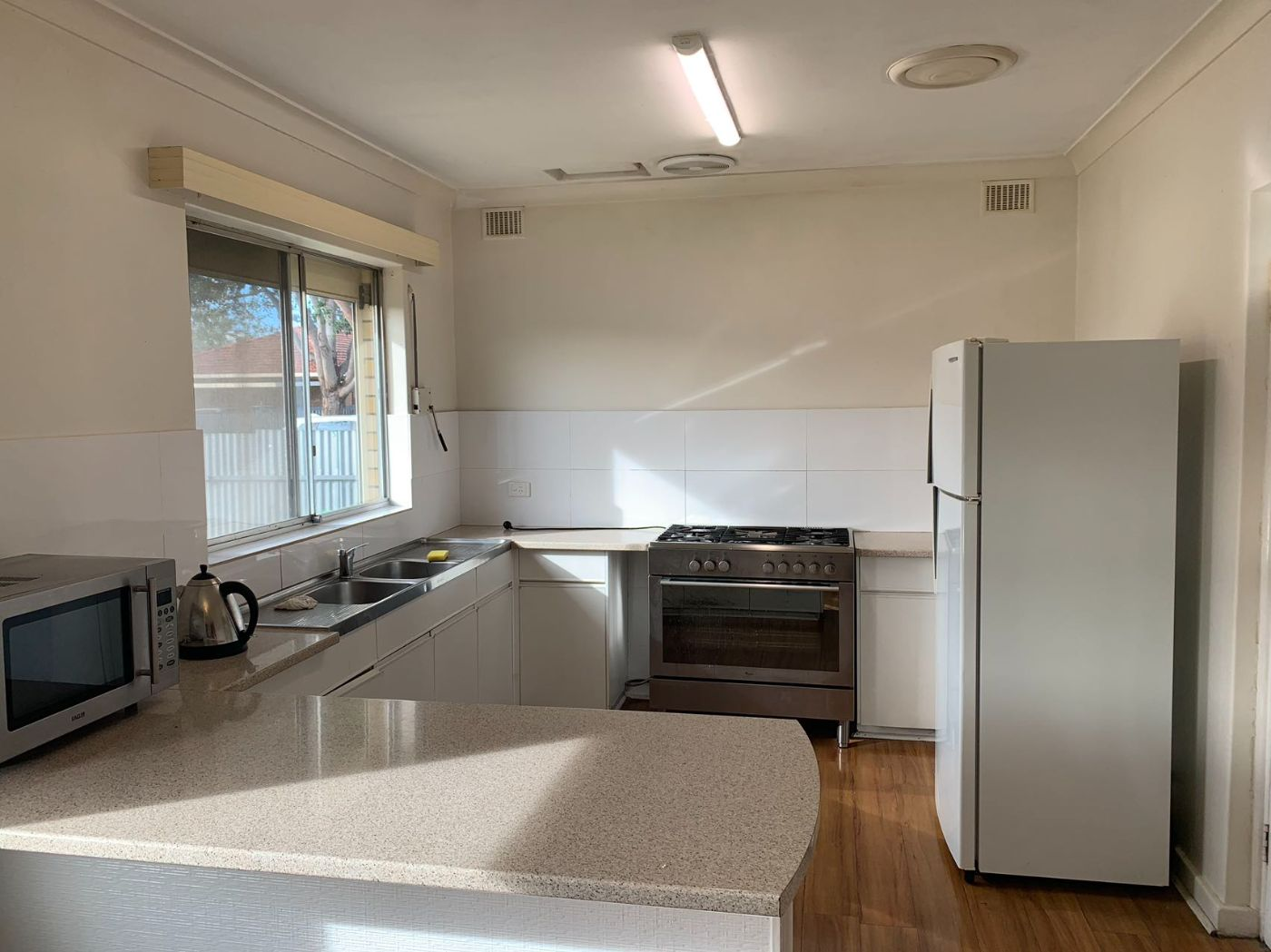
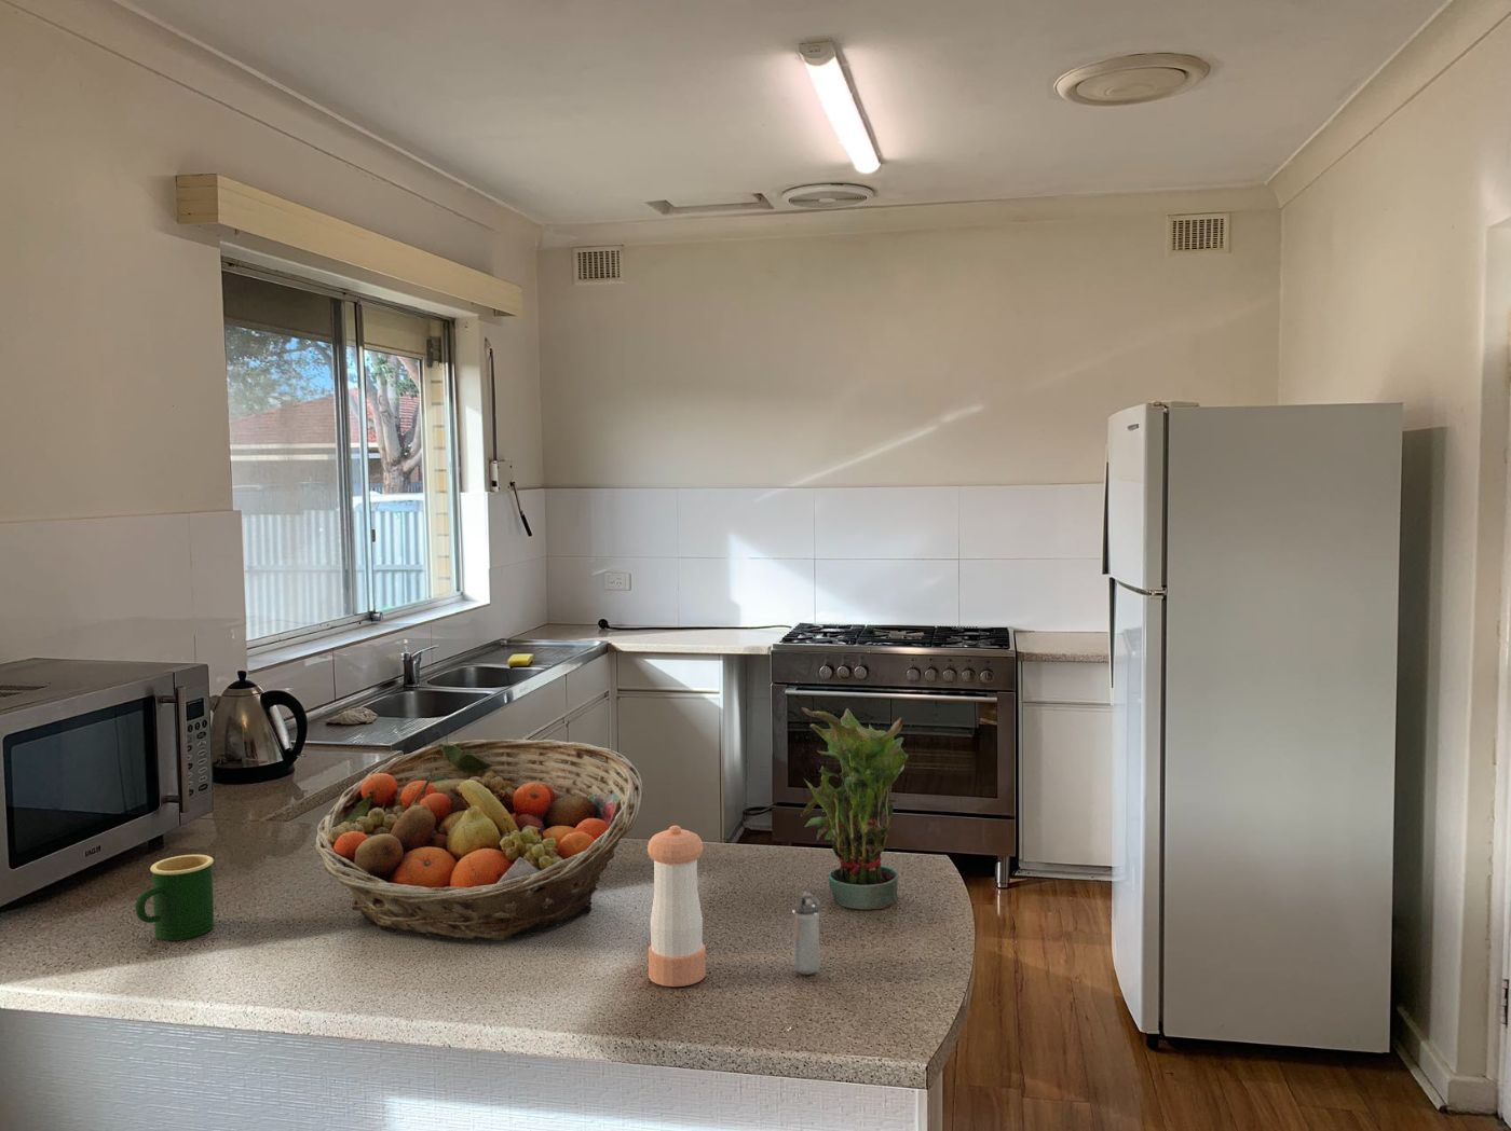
+ potted plant [800,707,909,911]
+ pepper shaker [647,824,707,987]
+ shaker [791,891,823,975]
+ fruit basket [313,739,644,941]
+ mug [134,854,215,941]
